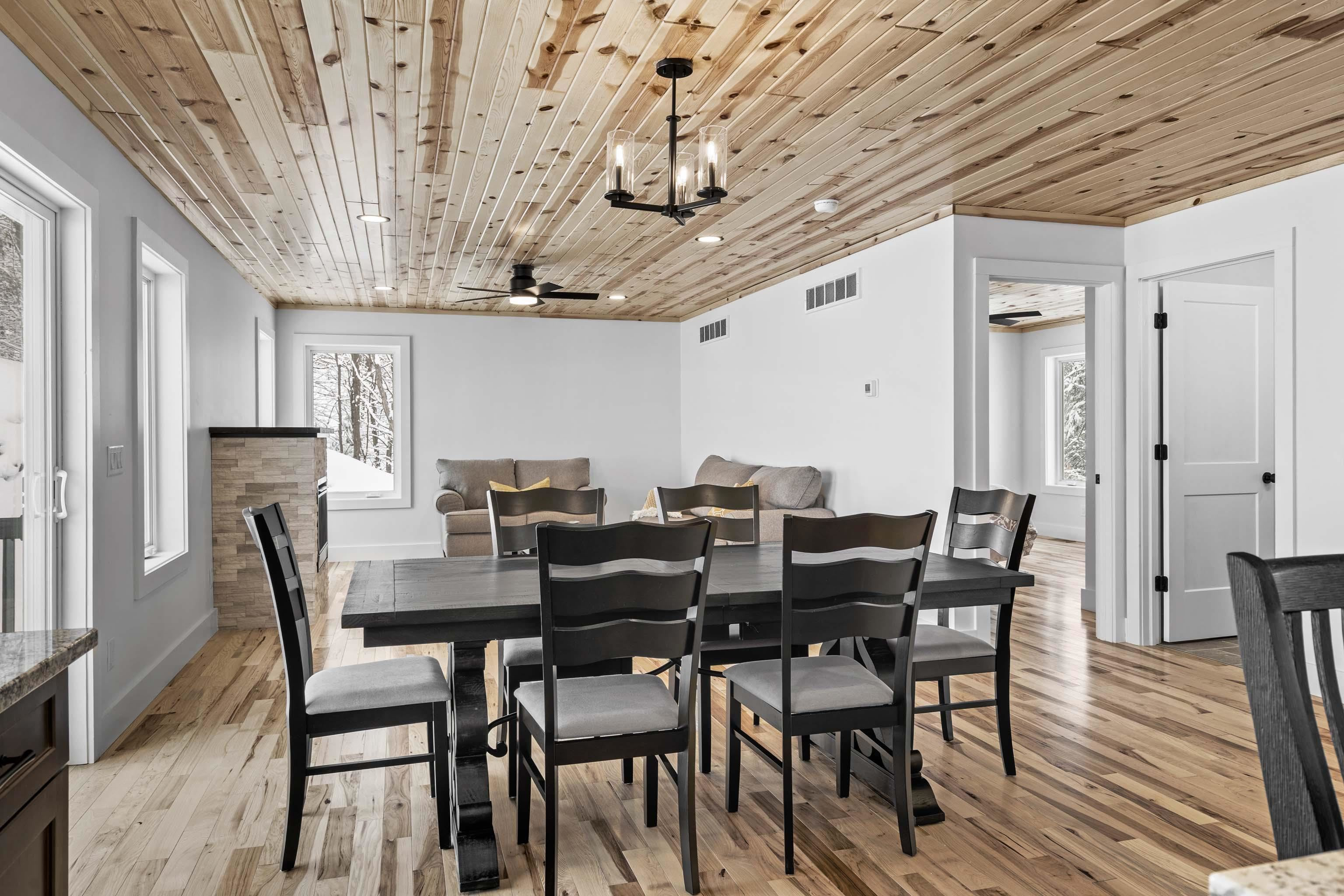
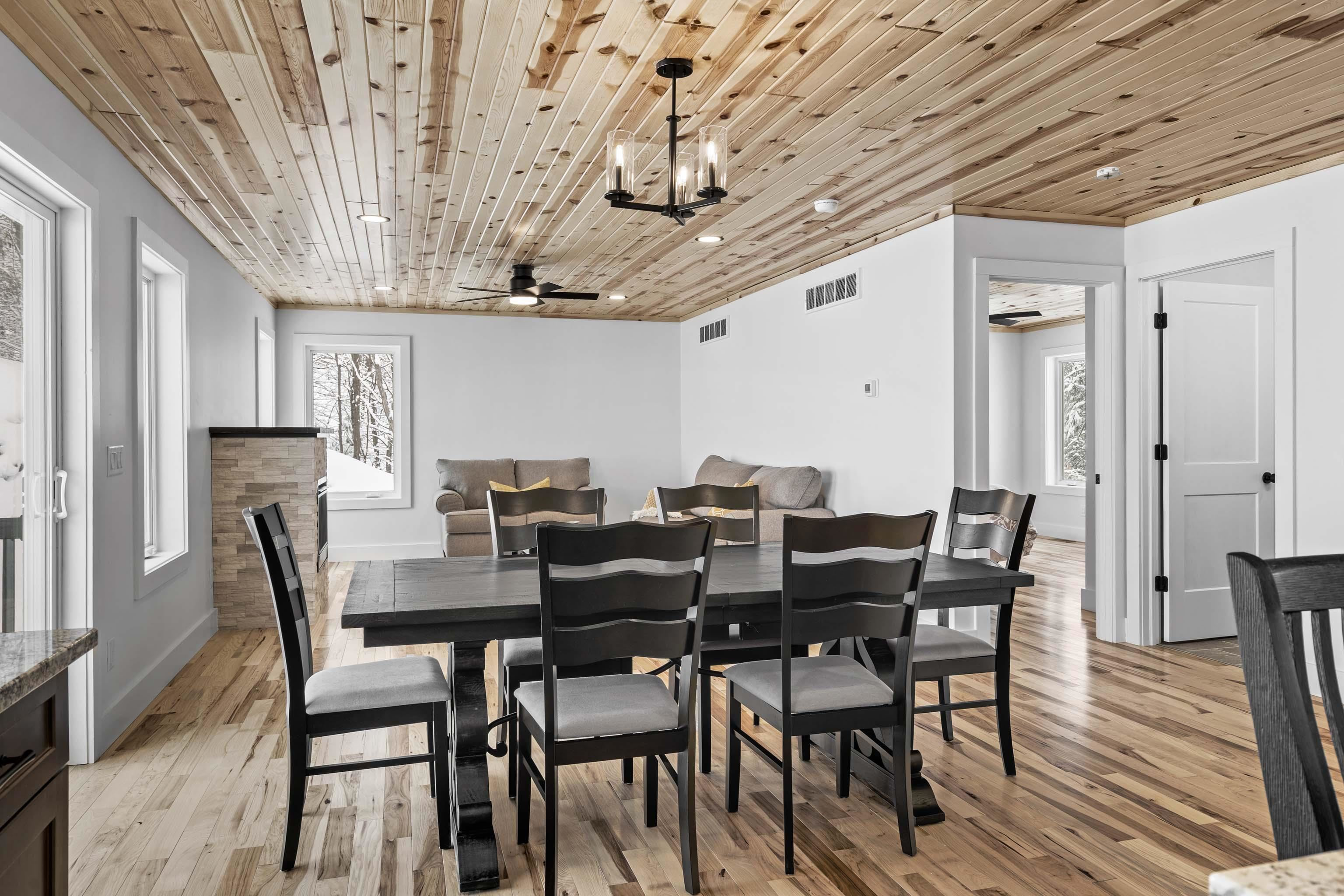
+ smoke detector [1092,166,1122,182]
